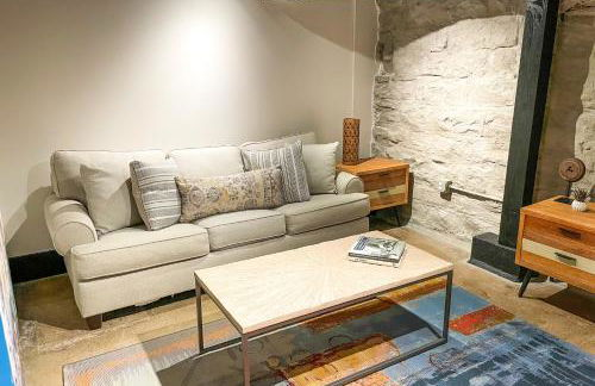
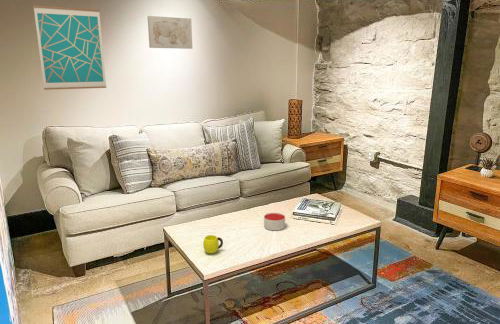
+ cup [202,234,224,254]
+ wall art [32,4,107,91]
+ wall art [147,15,193,50]
+ candle [263,212,286,231]
